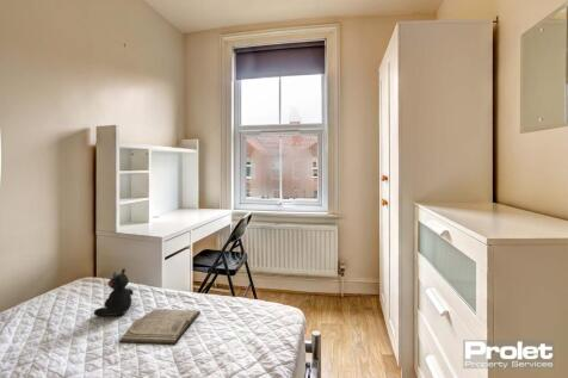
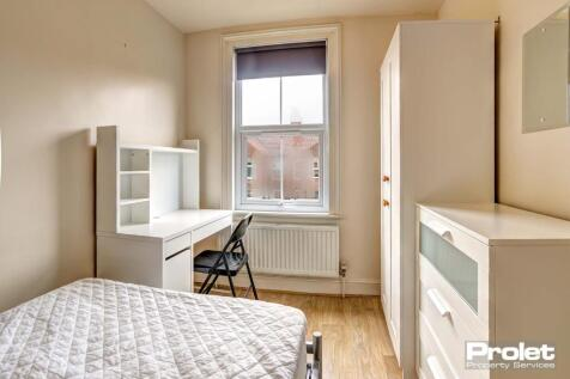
- teddy bear [93,267,135,317]
- diary [118,308,202,346]
